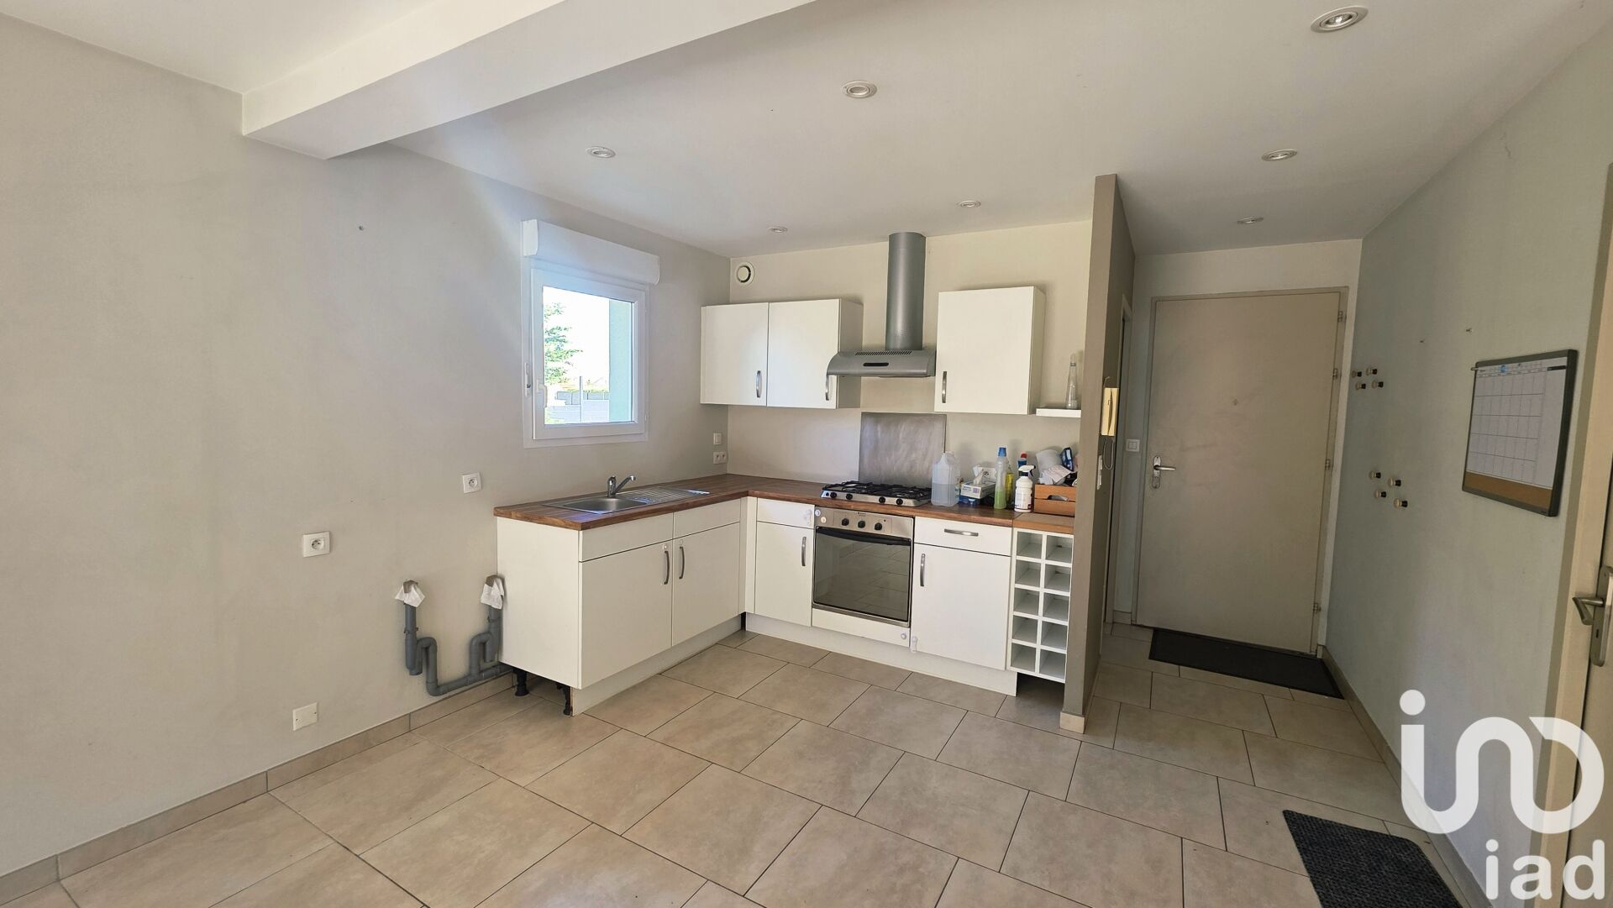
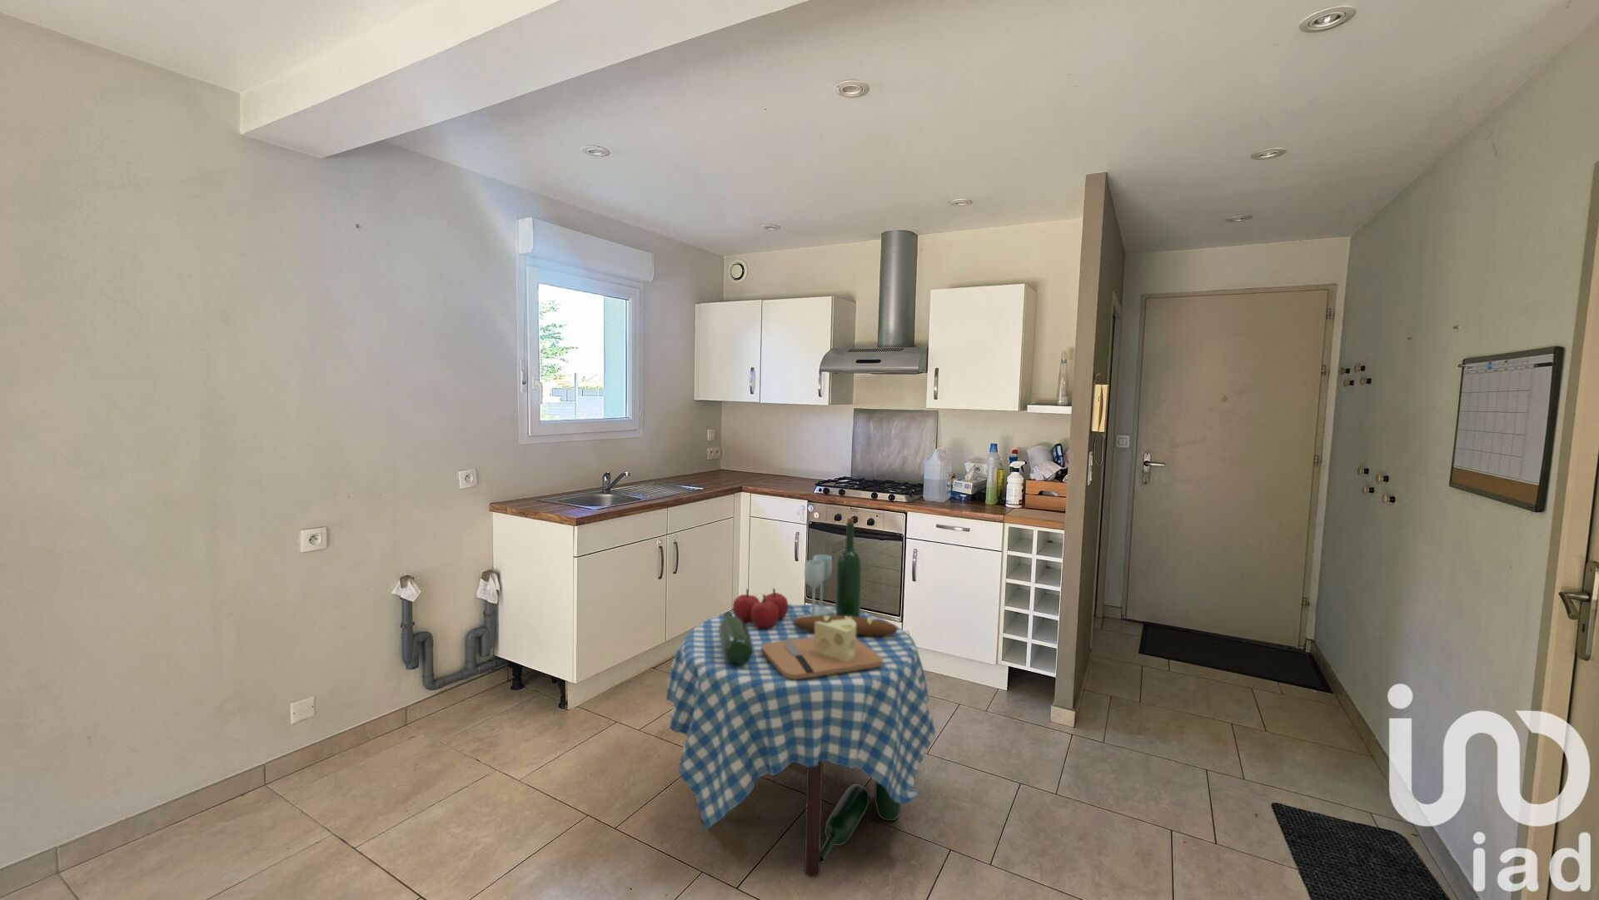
+ dining table [666,517,936,878]
